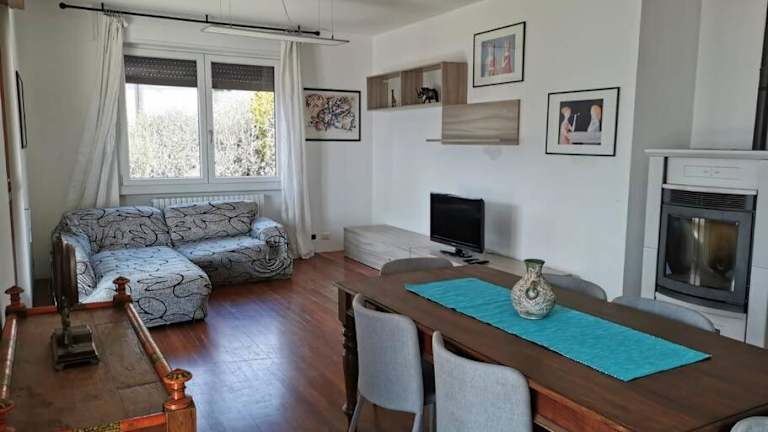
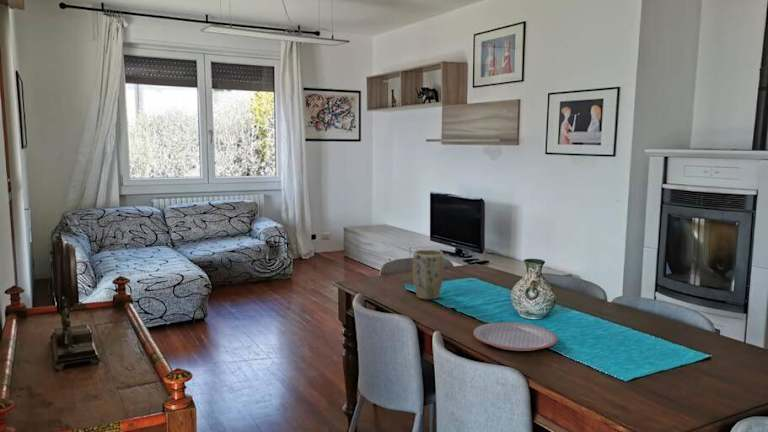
+ plant pot [412,249,445,301]
+ plate [472,321,559,352]
